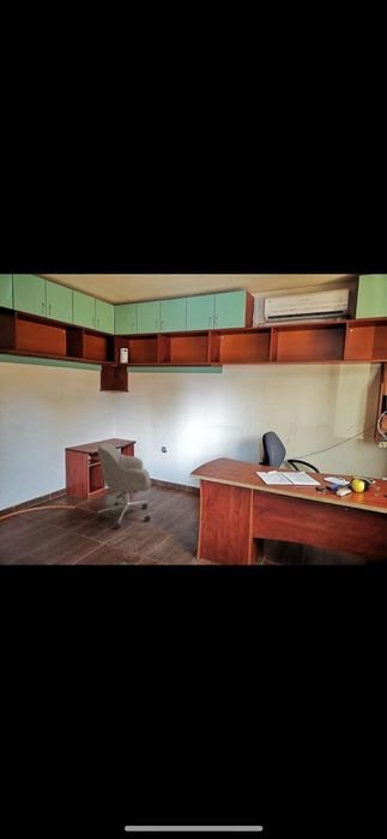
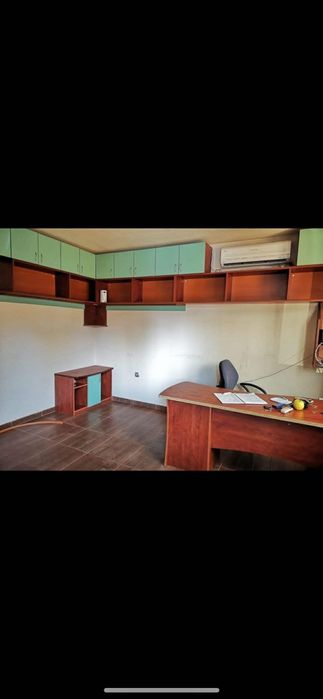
- chair [97,442,152,531]
